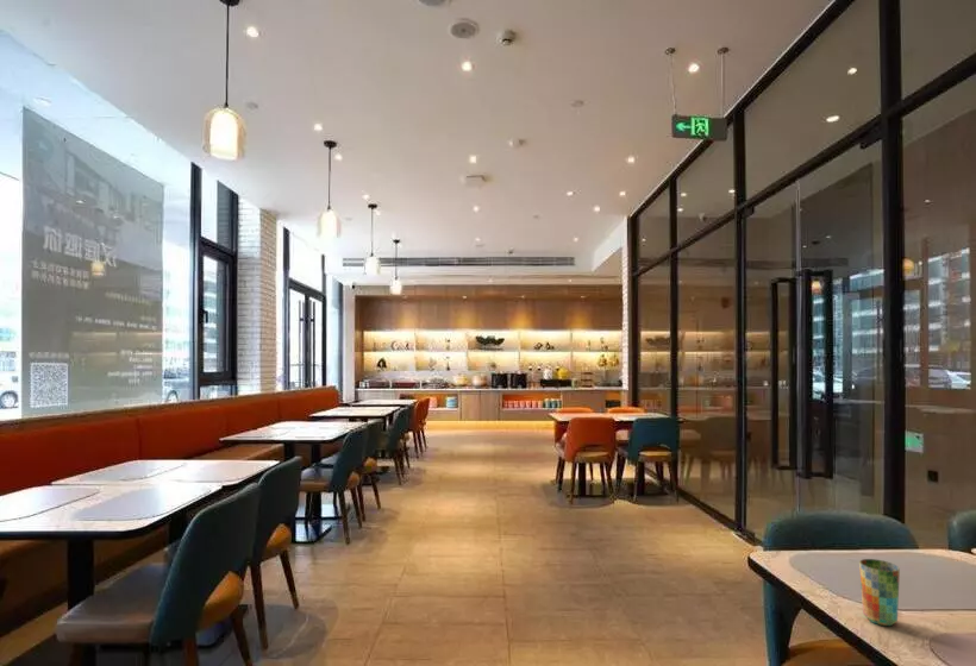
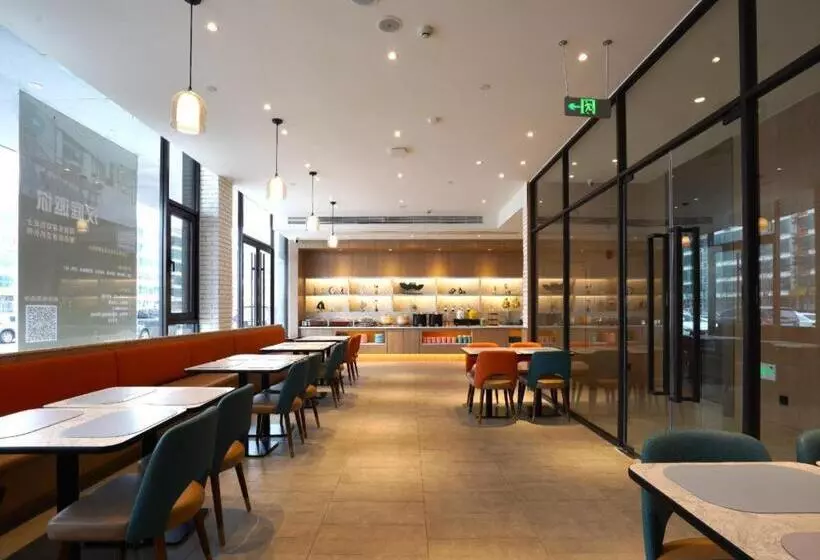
- cup [858,558,901,627]
